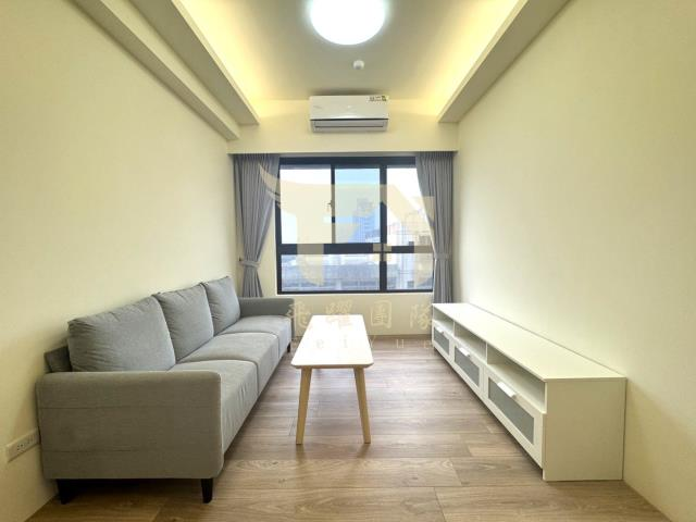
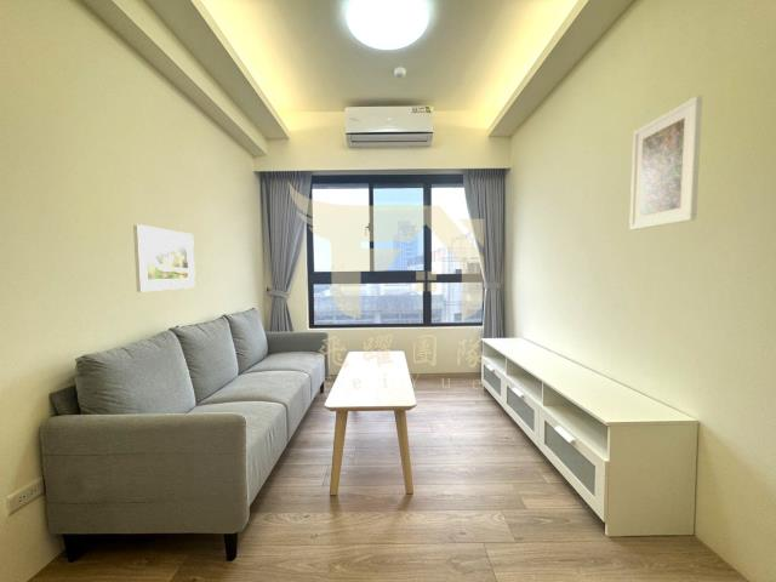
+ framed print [132,223,196,293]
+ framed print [628,95,703,232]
